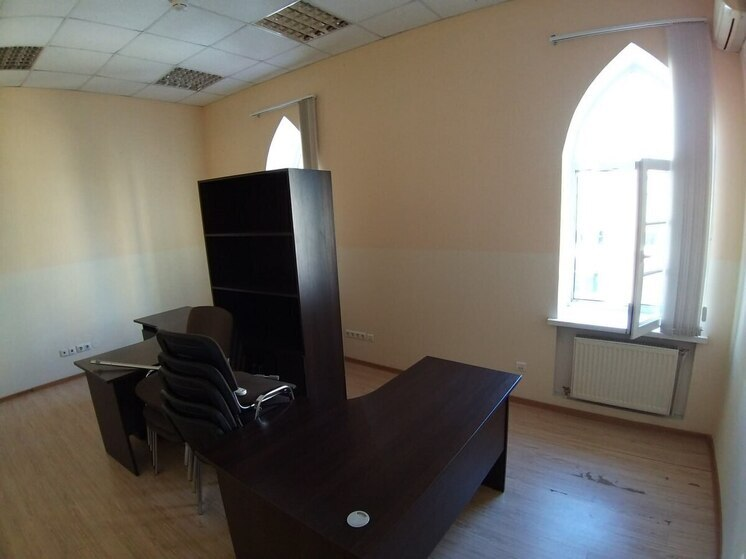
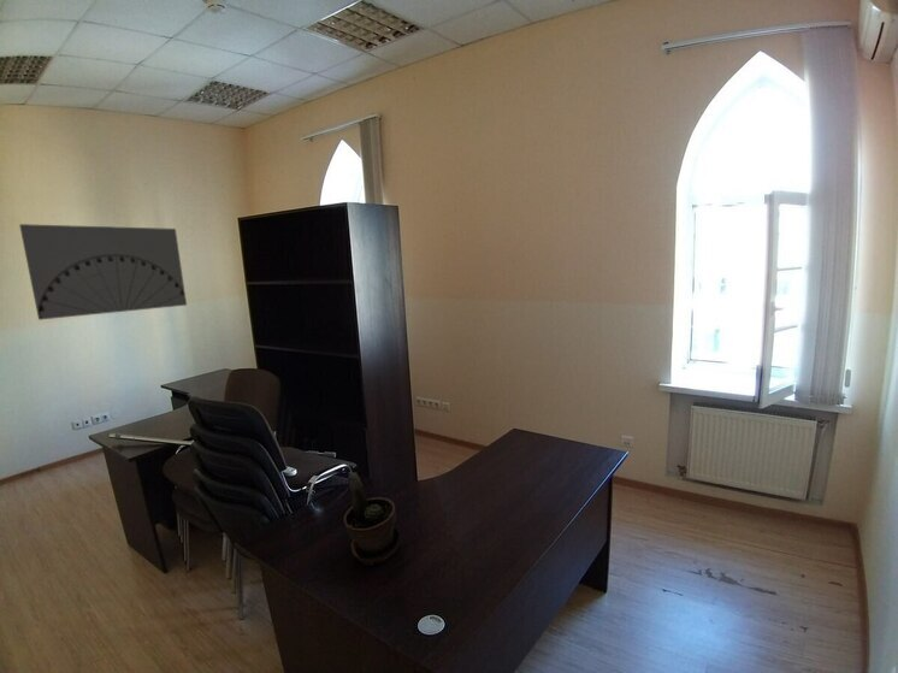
+ potted plant [343,472,402,566]
+ wall art [18,223,188,321]
